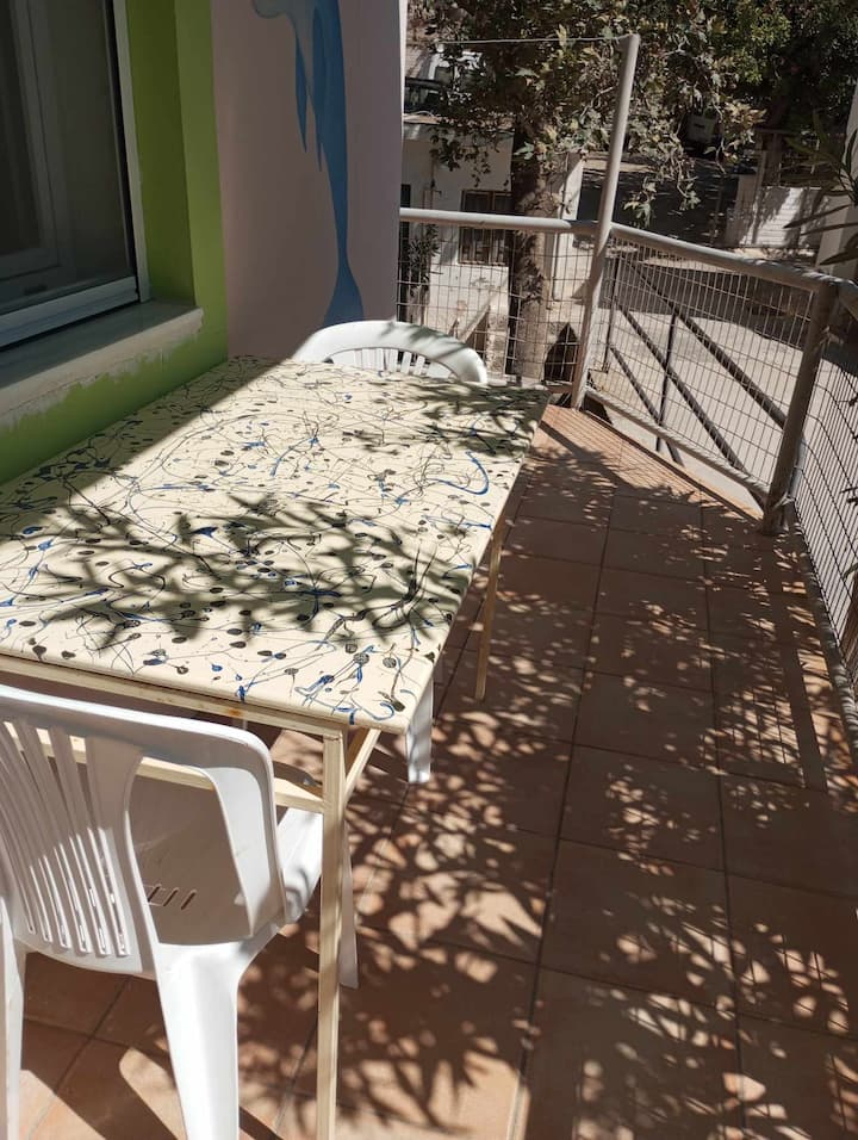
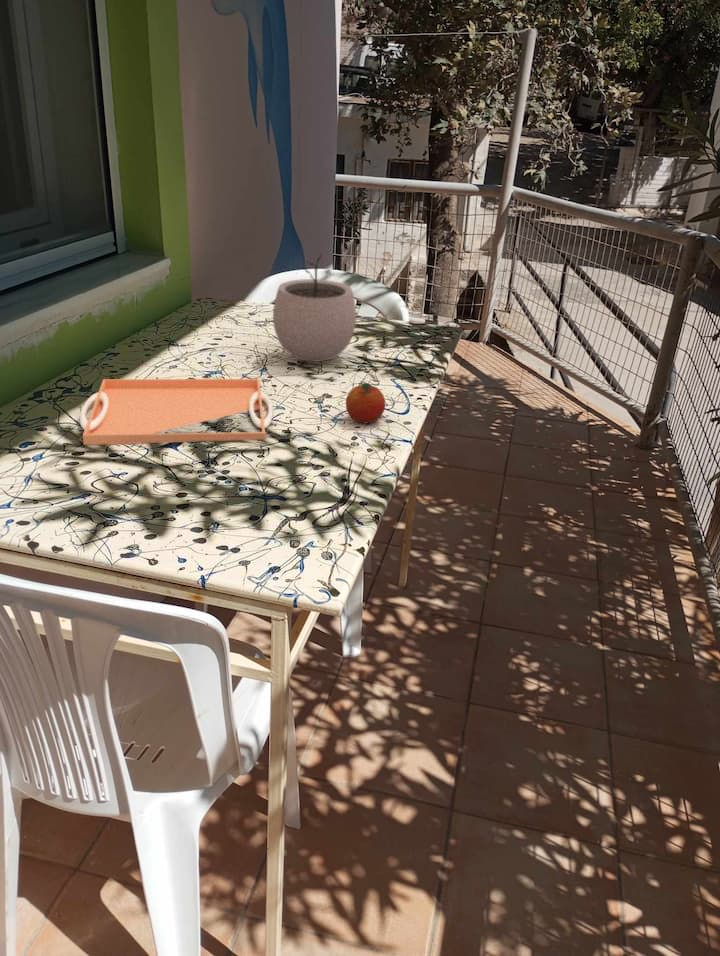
+ serving tray [79,378,274,446]
+ plant pot [272,254,357,363]
+ fruit [345,382,386,424]
